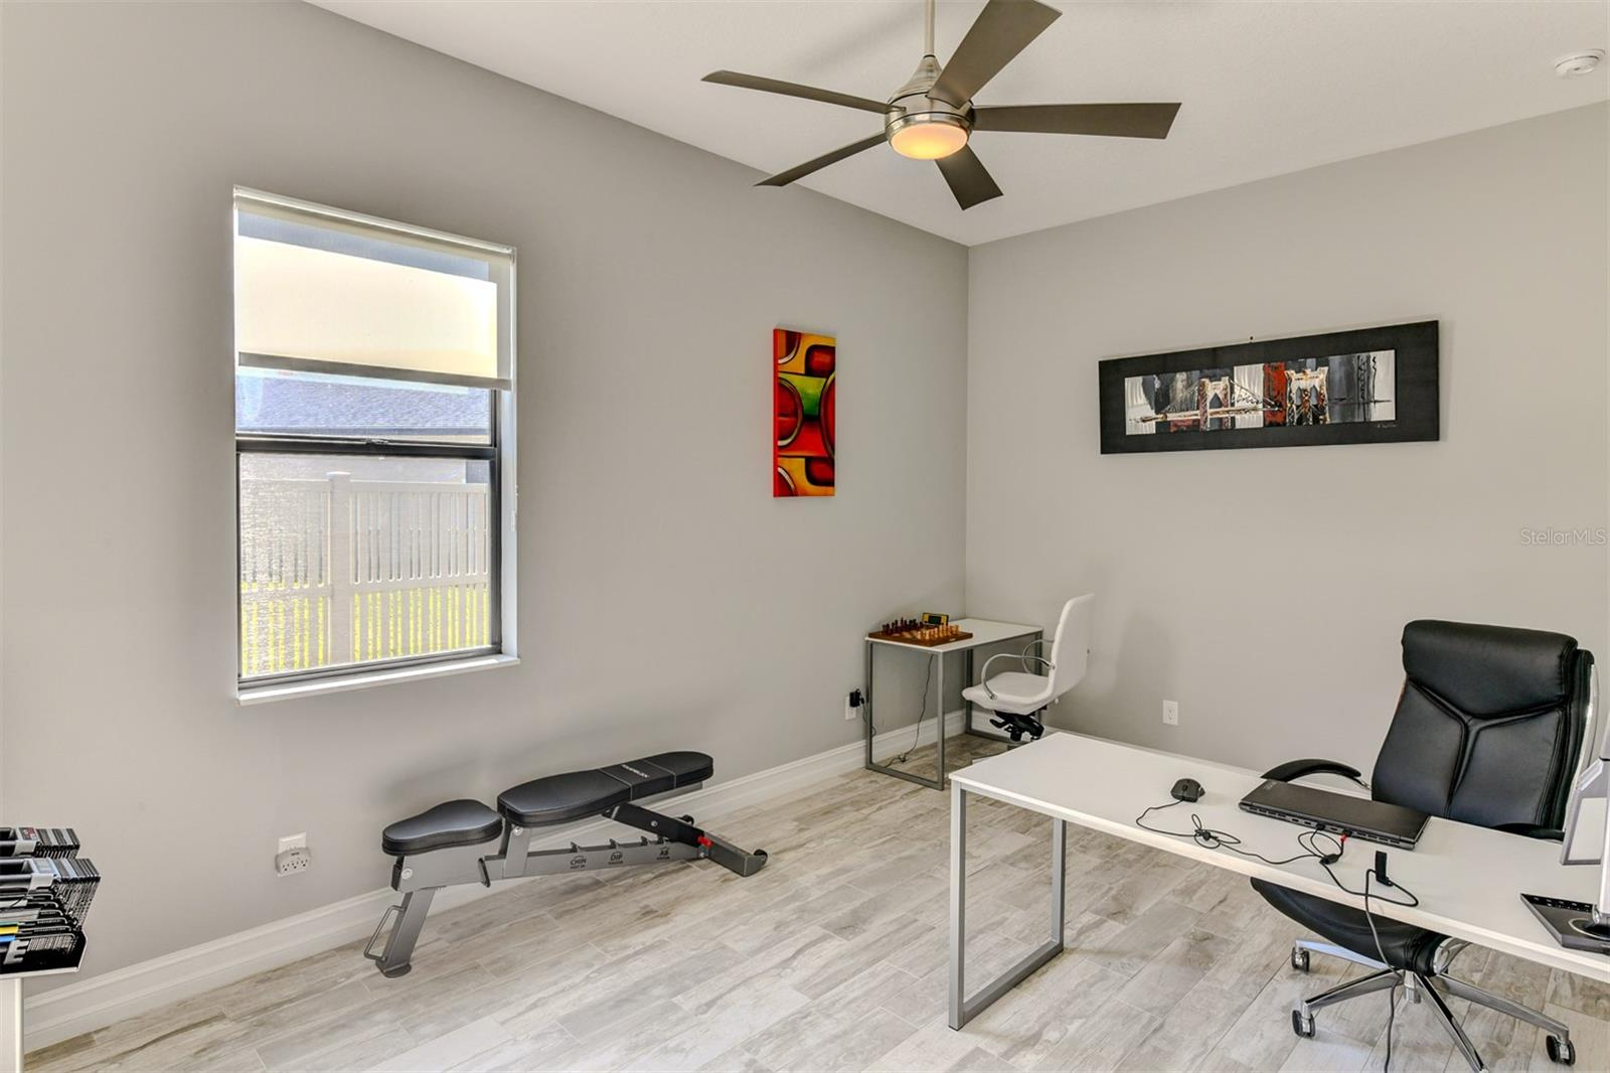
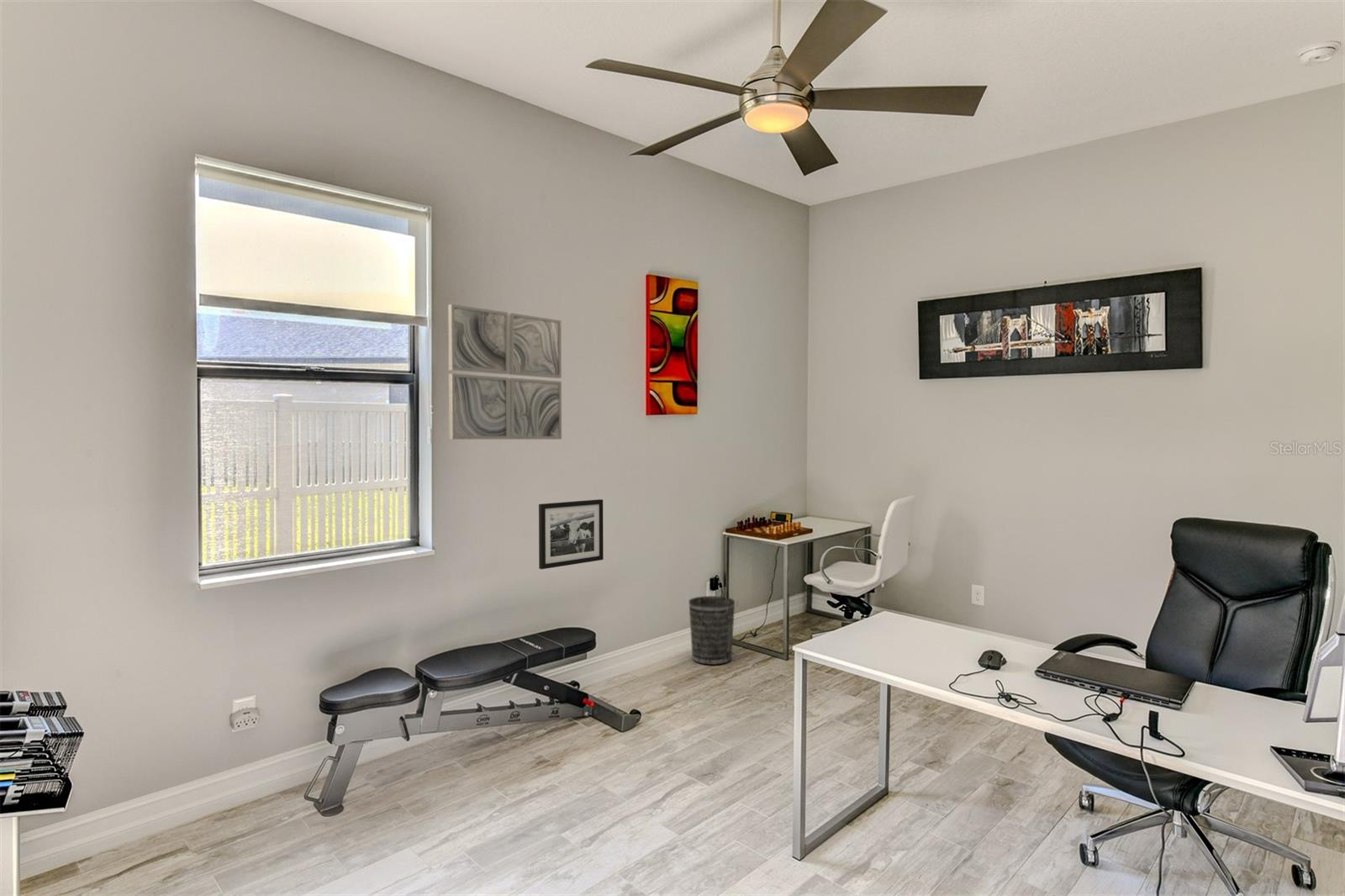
+ picture frame [538,498,604,570]
+ wastebasket [688,595,736,666]
+ wall art [447,303,562,440]
